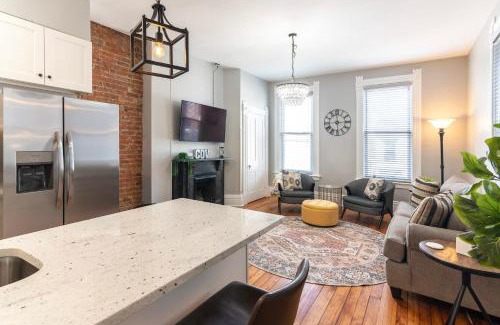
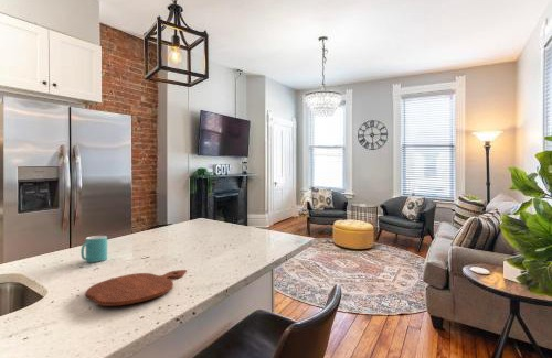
+ cutting board [84,269,188,307]
+ mug [79,235,108,263]
